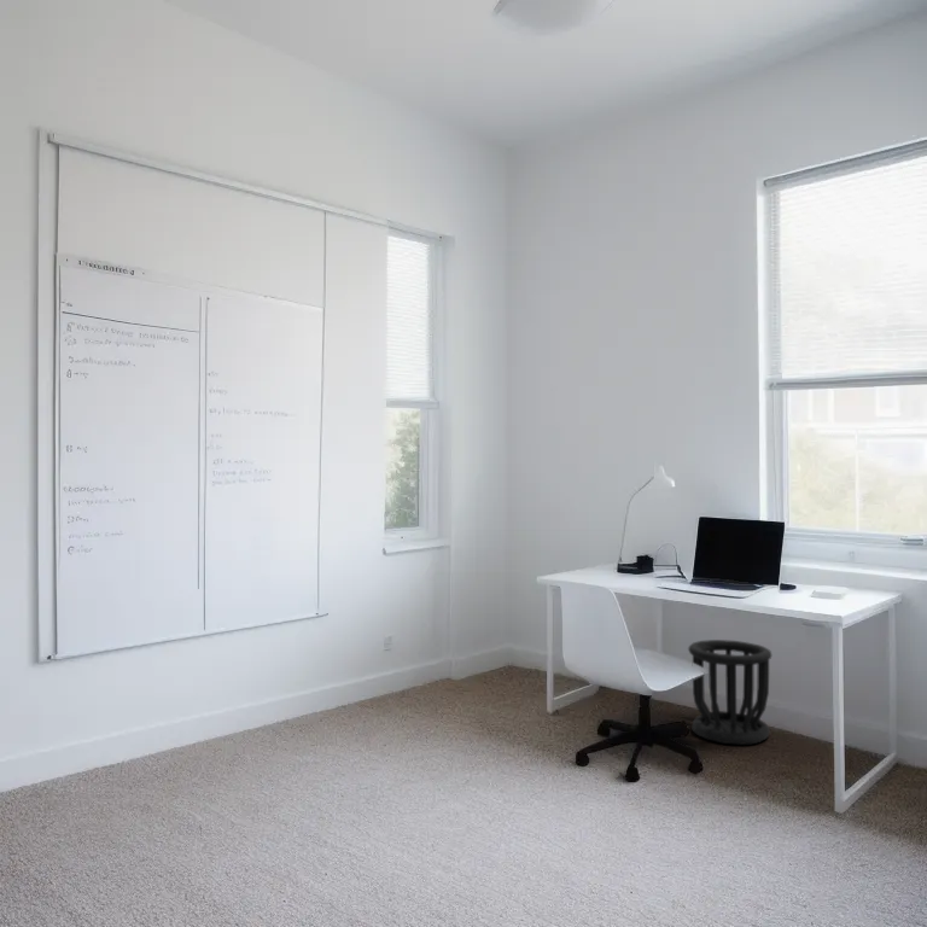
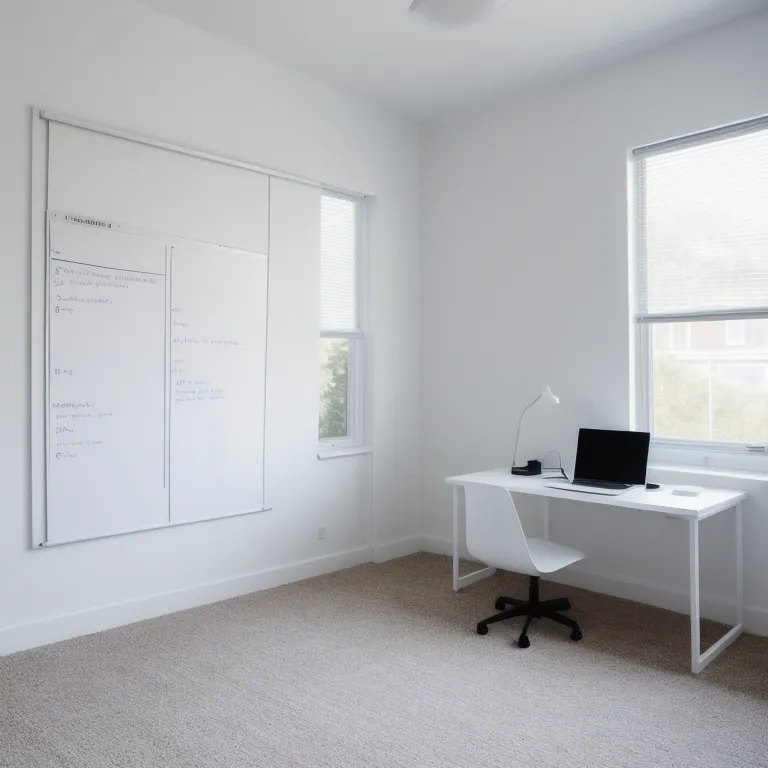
- wastebasket [687,639,772,746]
